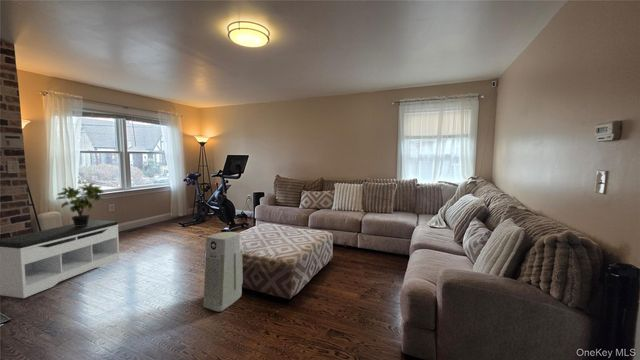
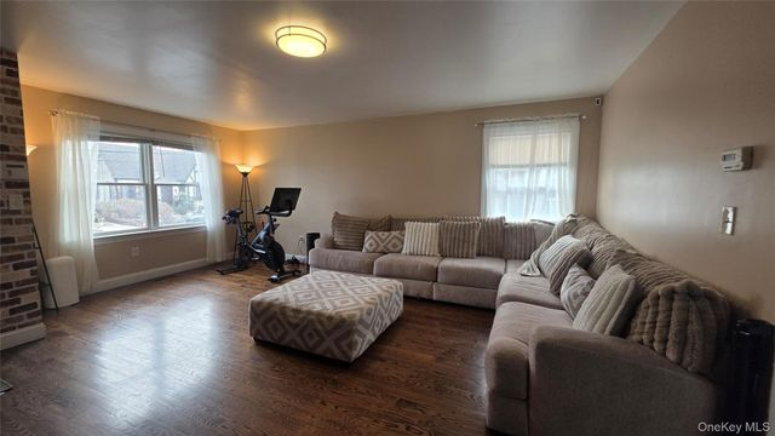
- air purifier [202,231,244,312]
- bench [0,219,120,299]
- potted plant [55,181,106,226]
